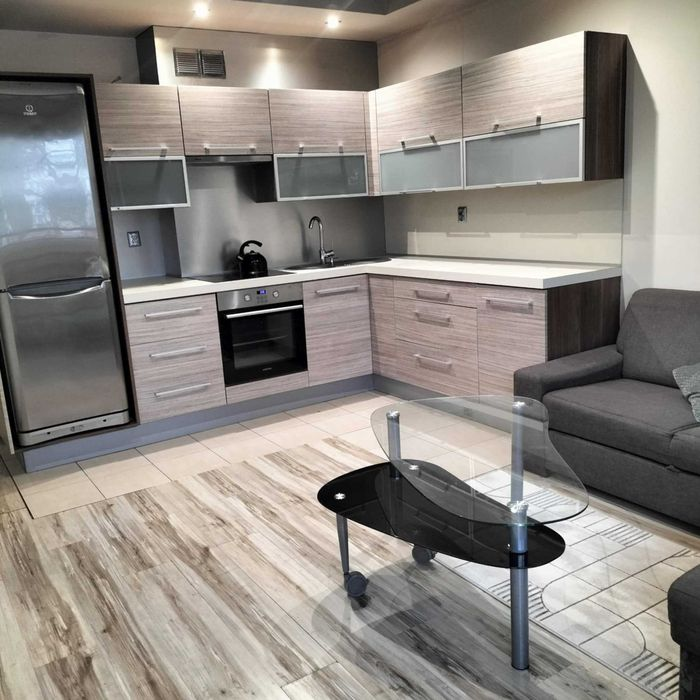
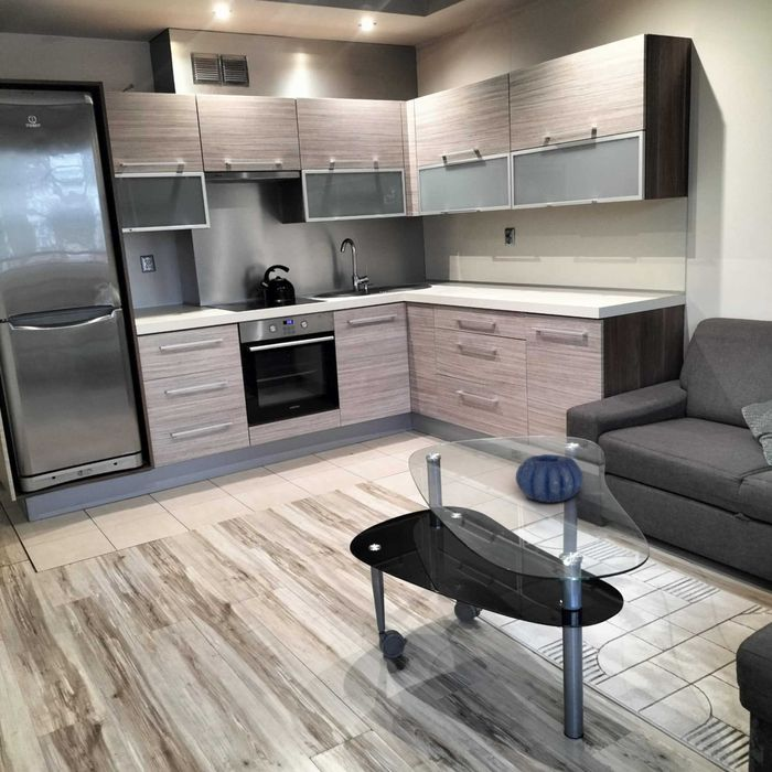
+ decorative bowl [515,453,585,504]
